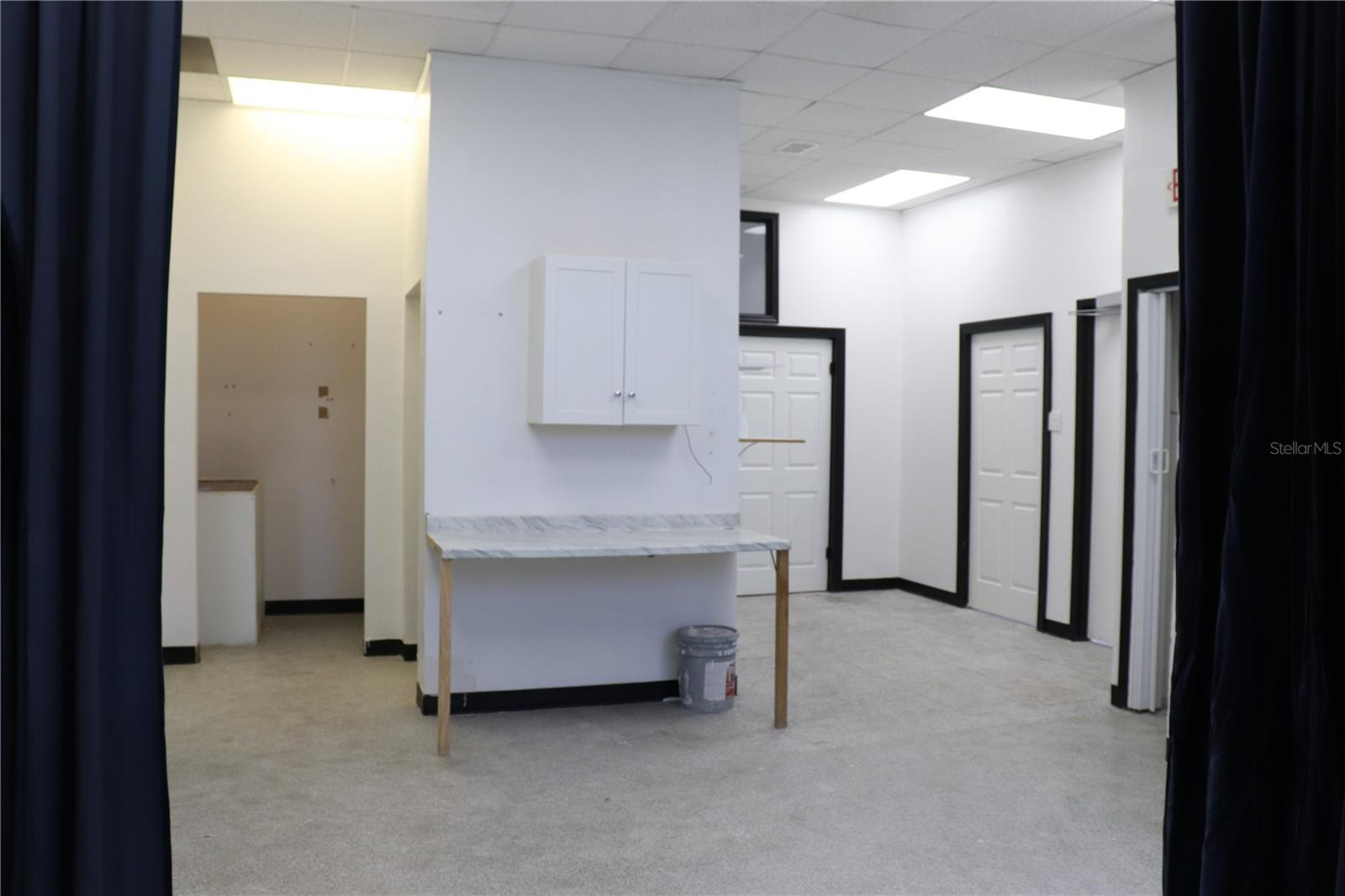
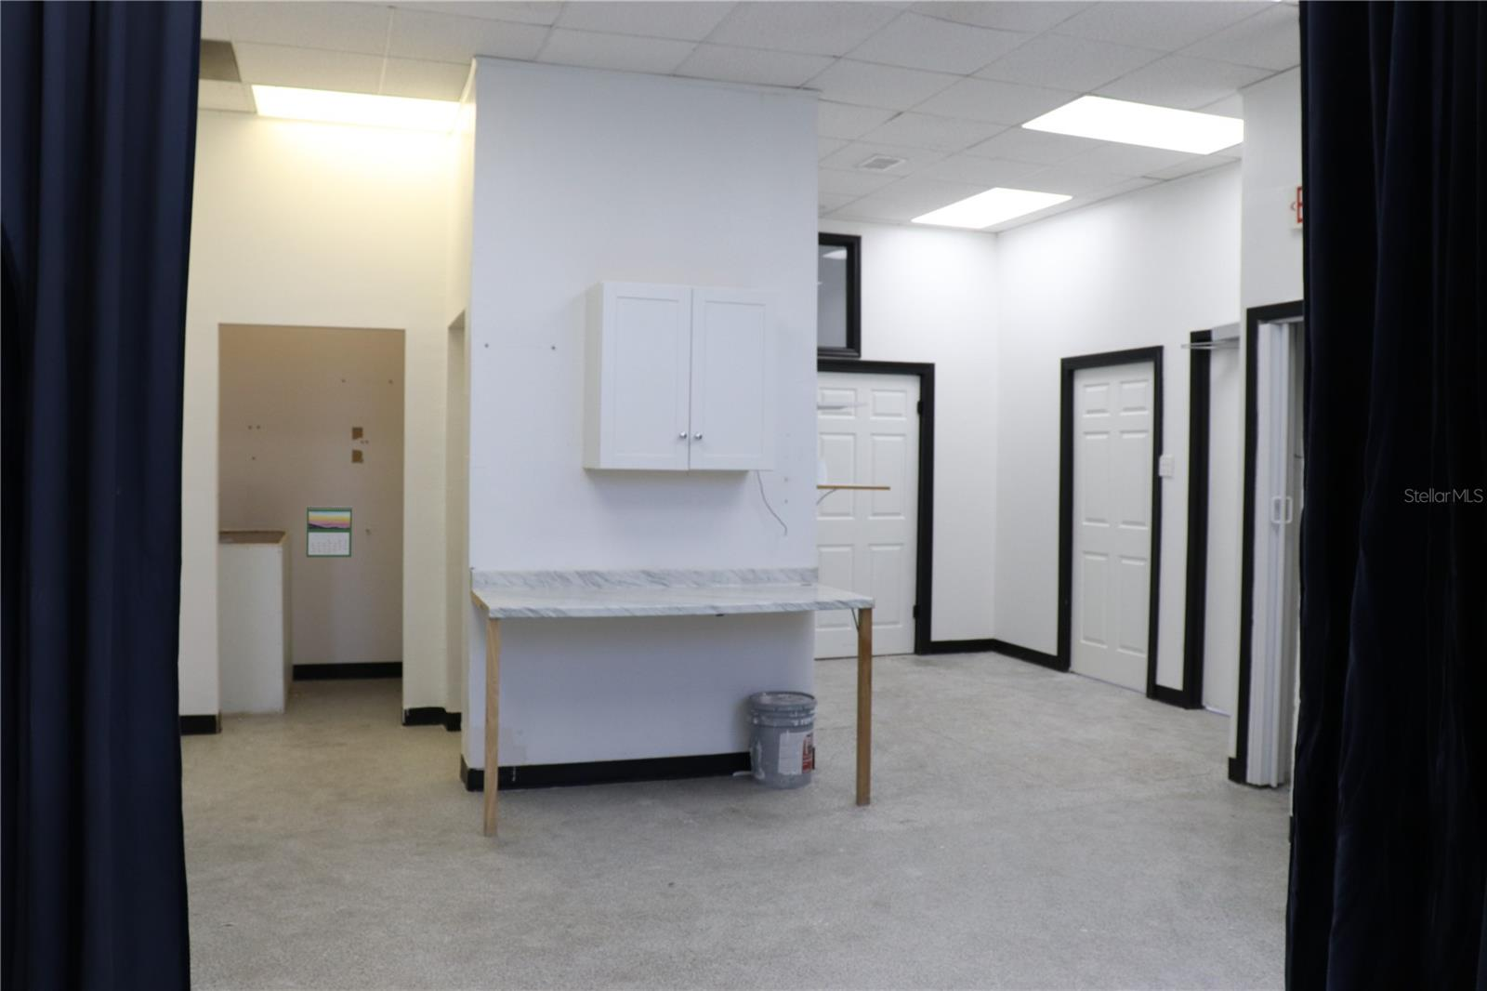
+ calendar [306,504,353,559]
